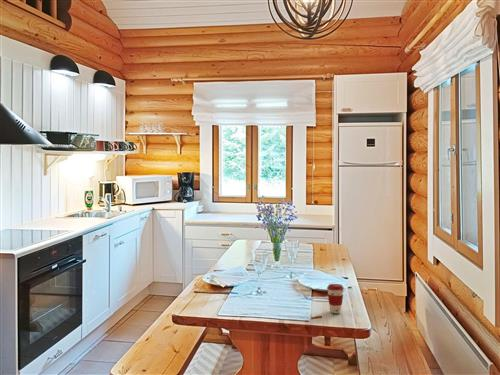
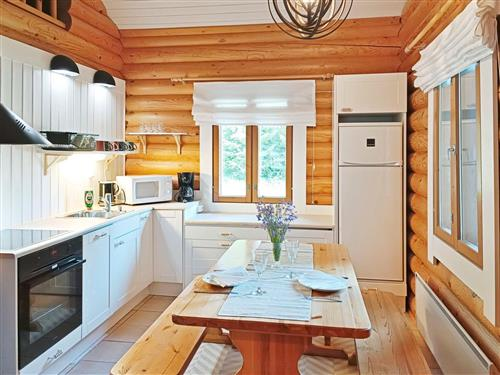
- coffee cup [326,283,345,314]
